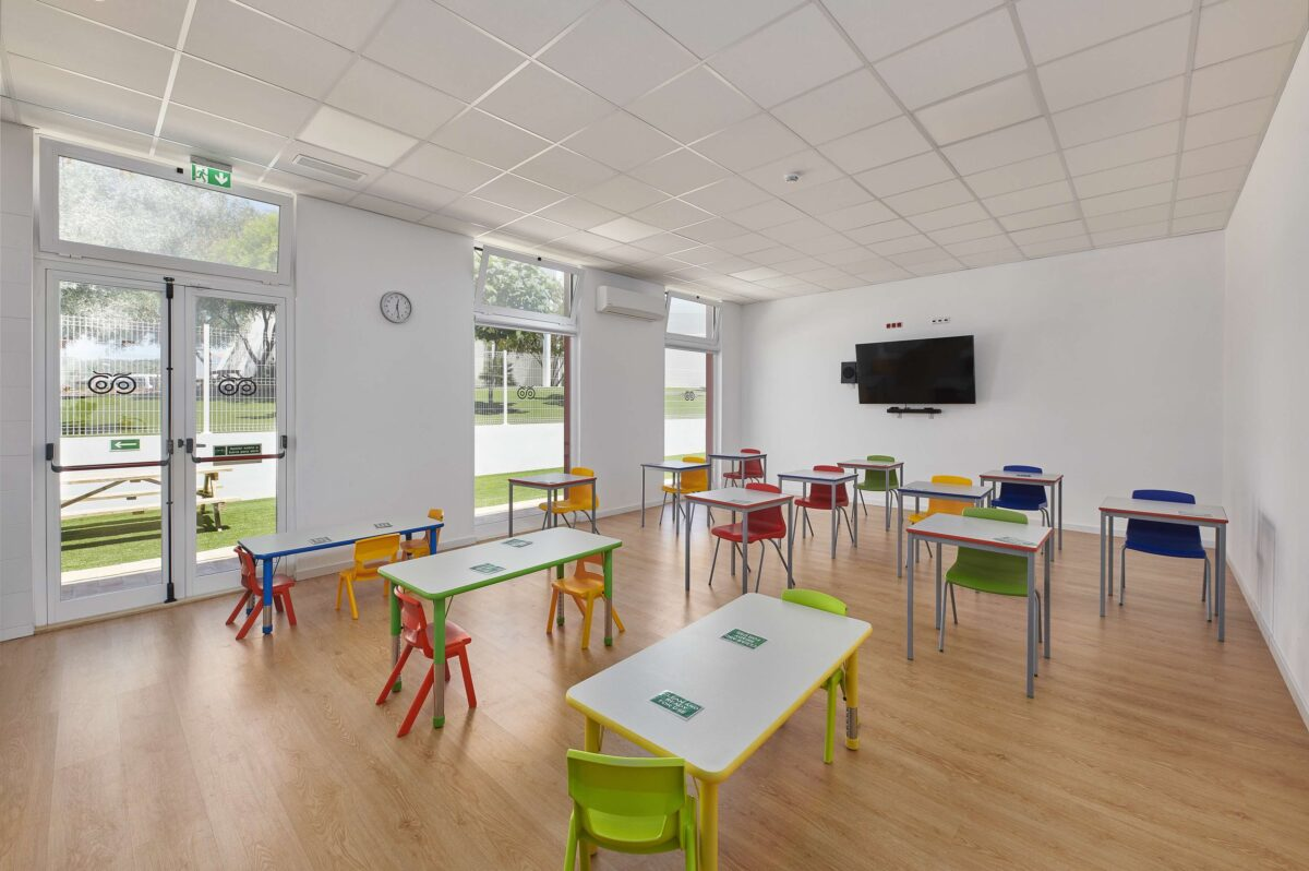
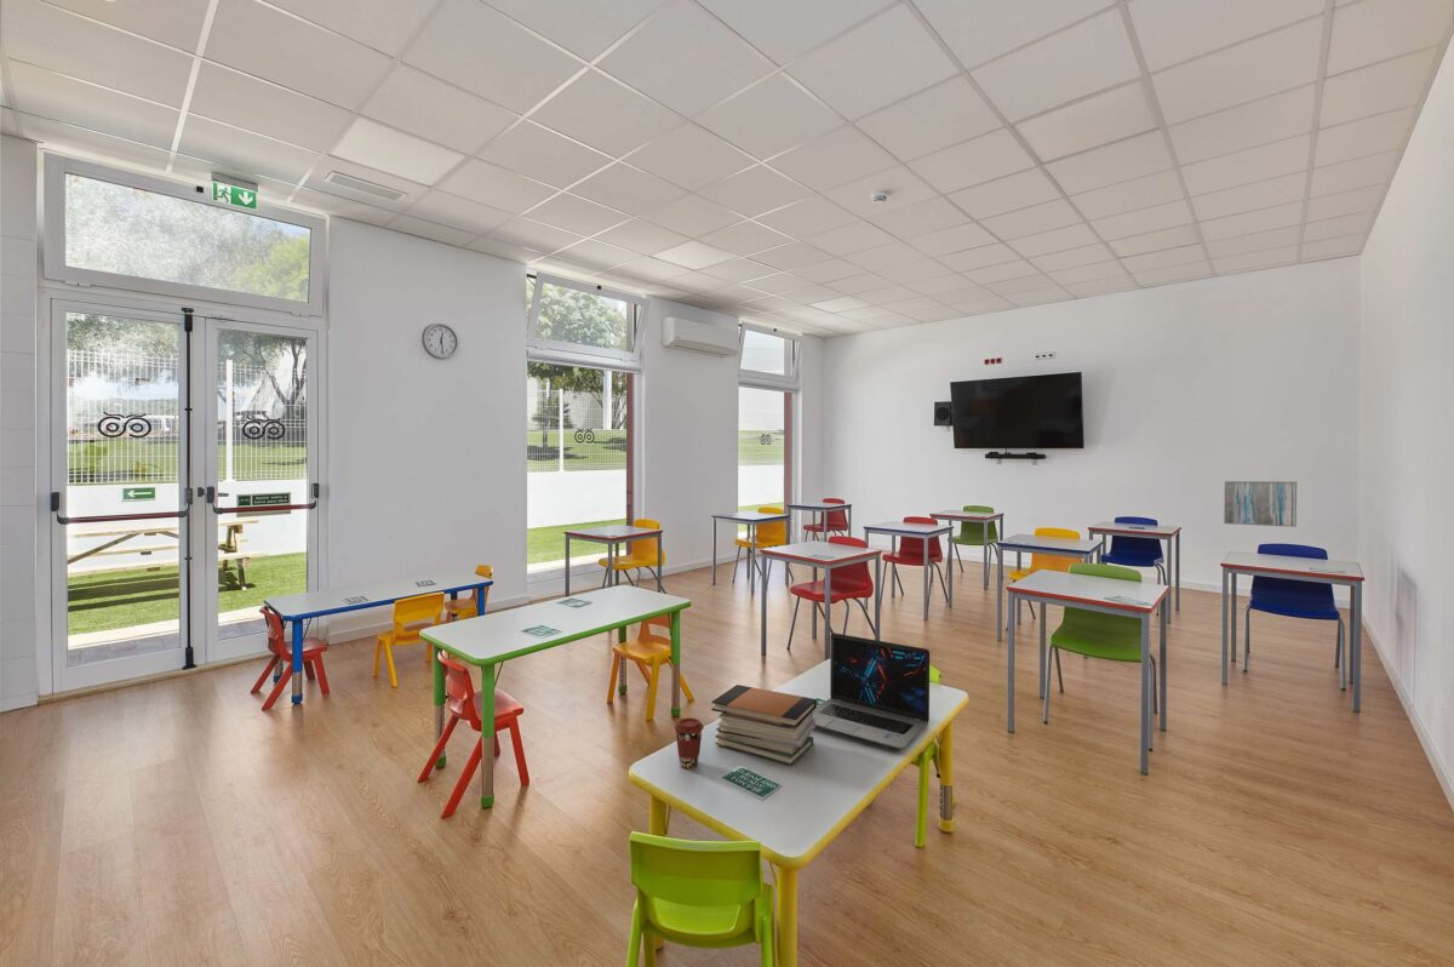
+ wall art [1223,480,1298,528]
+ book stack [710,683,818,766]
+ coffee cup [674,716,705,769]
+ laptop [813,633,931,750]
